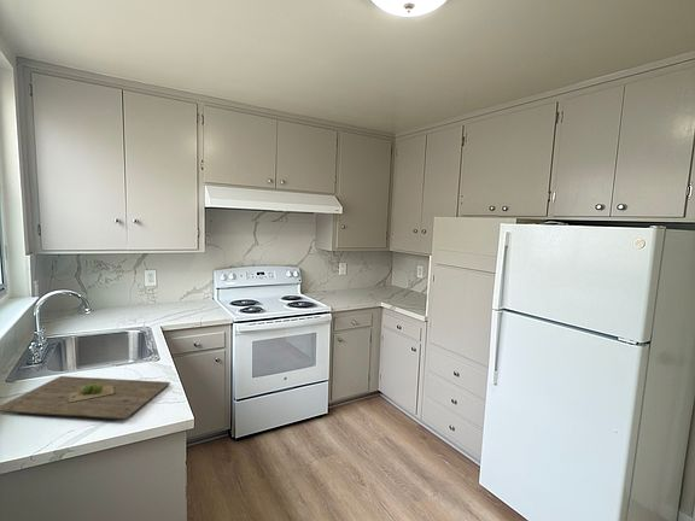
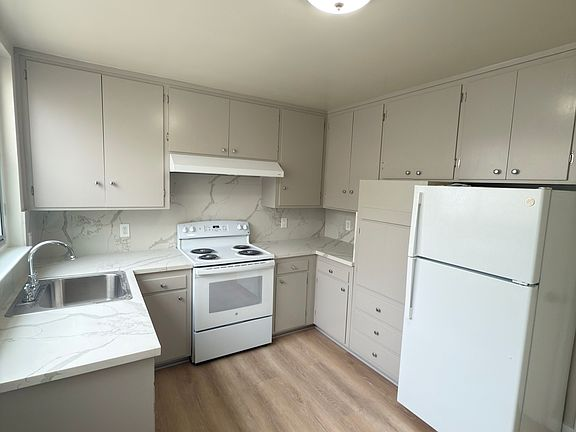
- cutting board [0,375,171,420]
